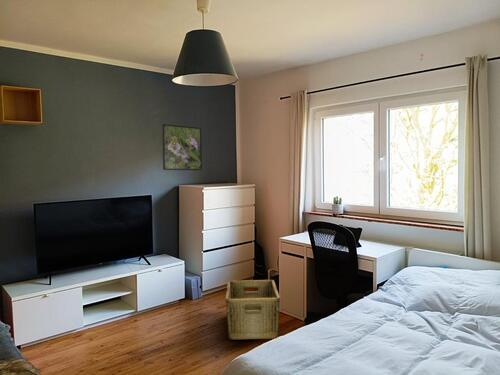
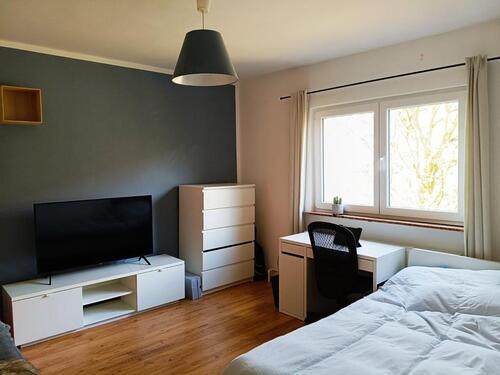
- hamper [225,279,281,341]
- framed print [161,123,203,171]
